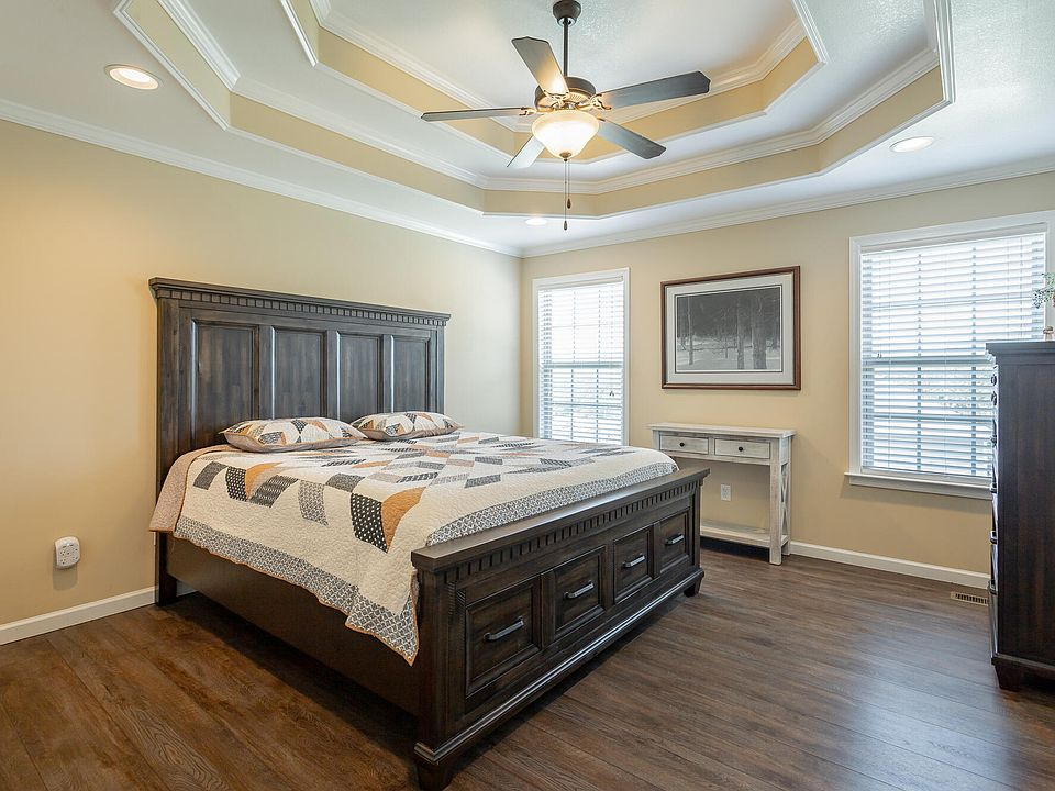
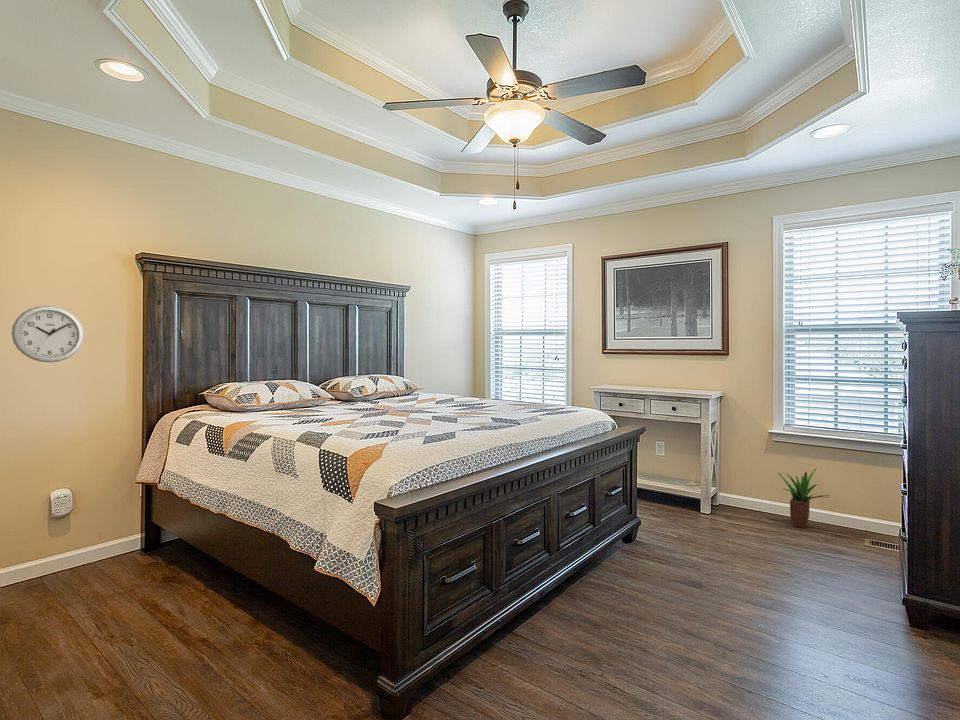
+ wall clock [11,305,85,363]
+ potted plant [778,467,829,529]
